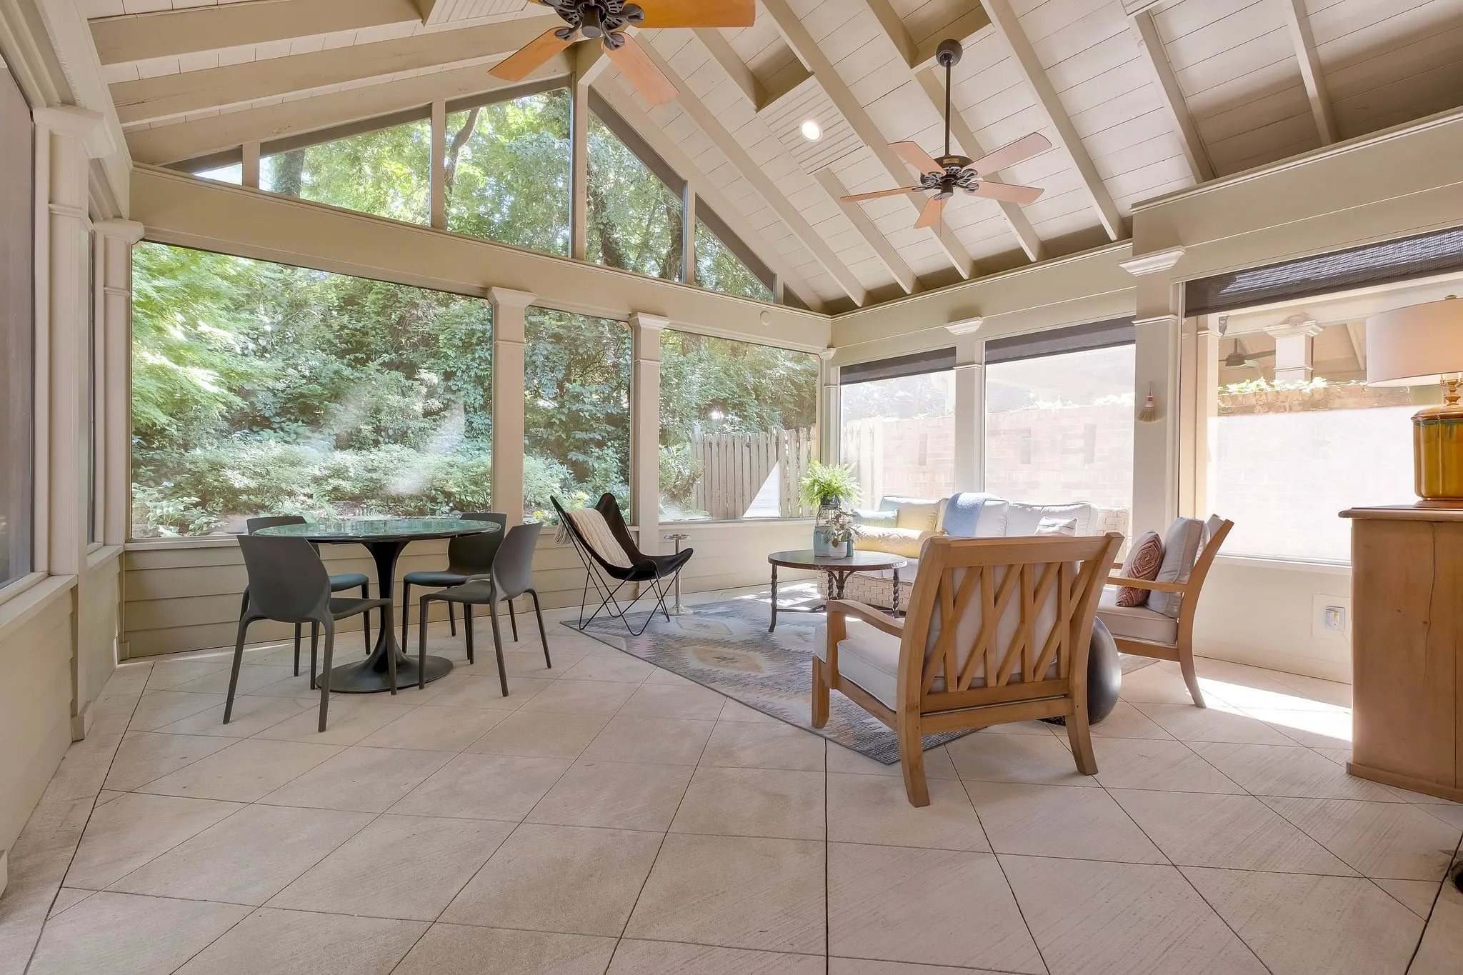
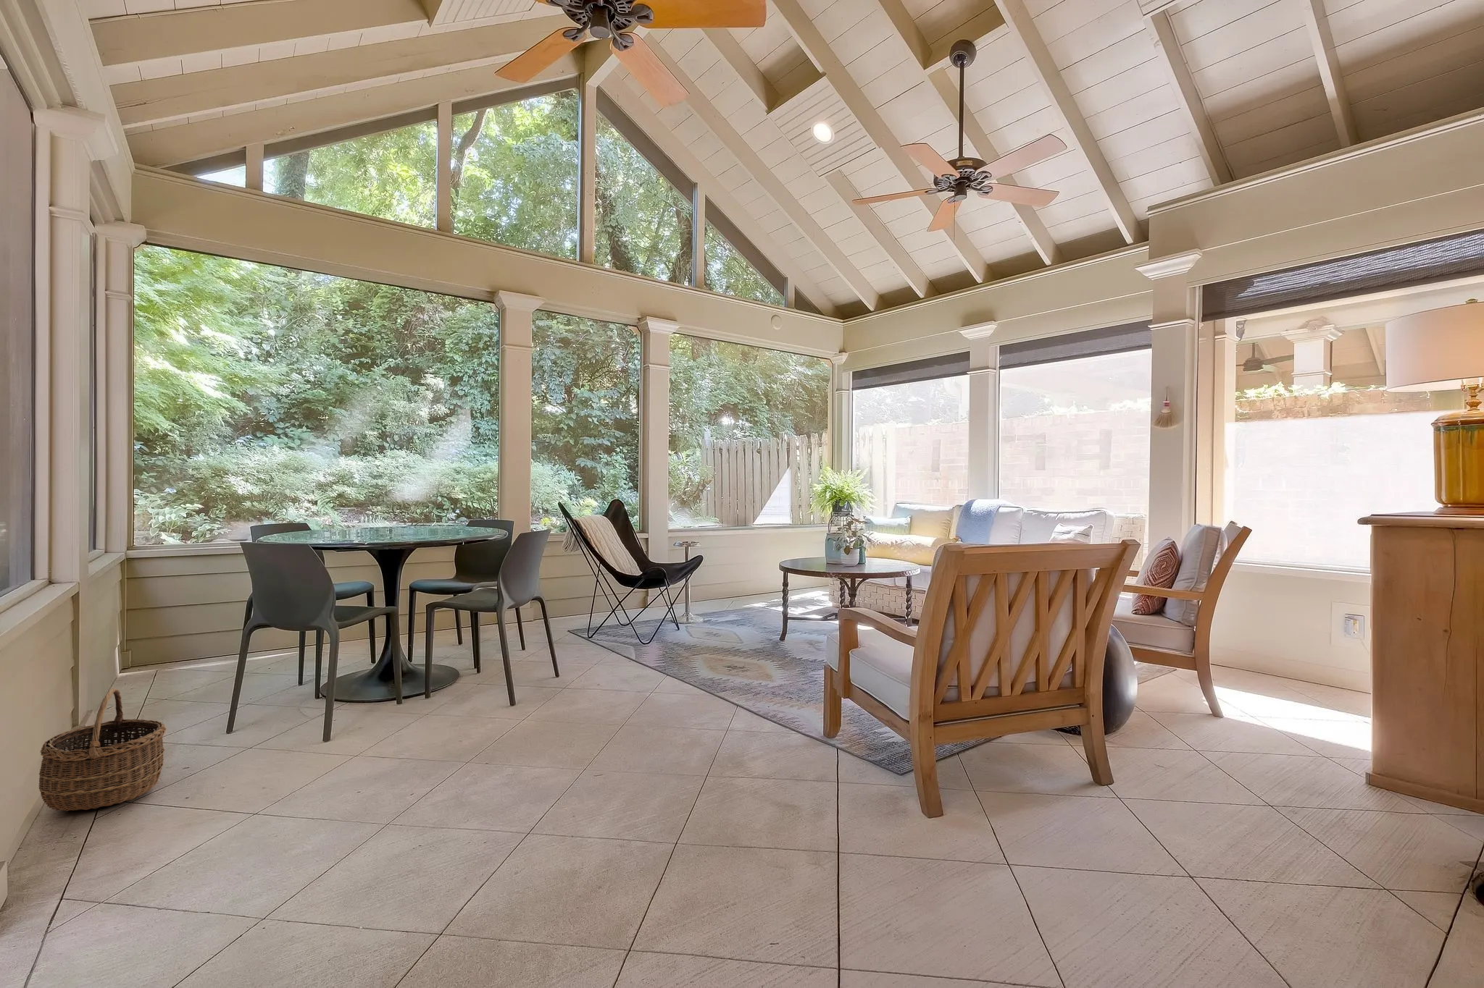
+ wicker basket [39,688,167,812]
